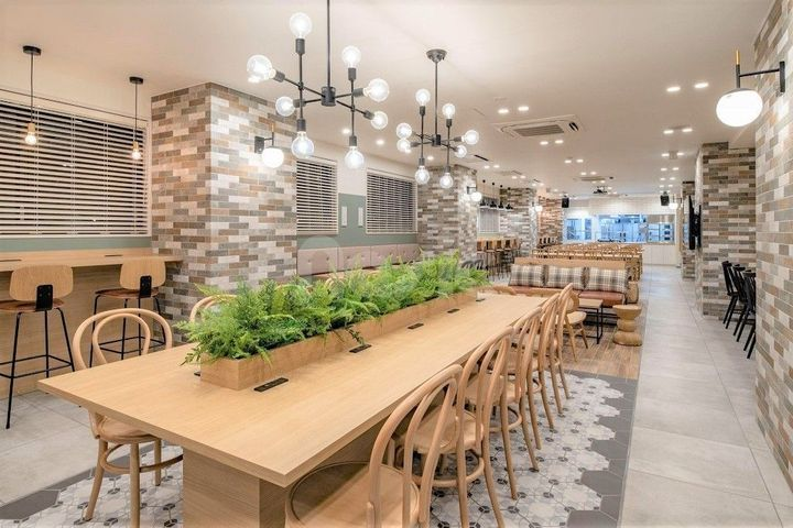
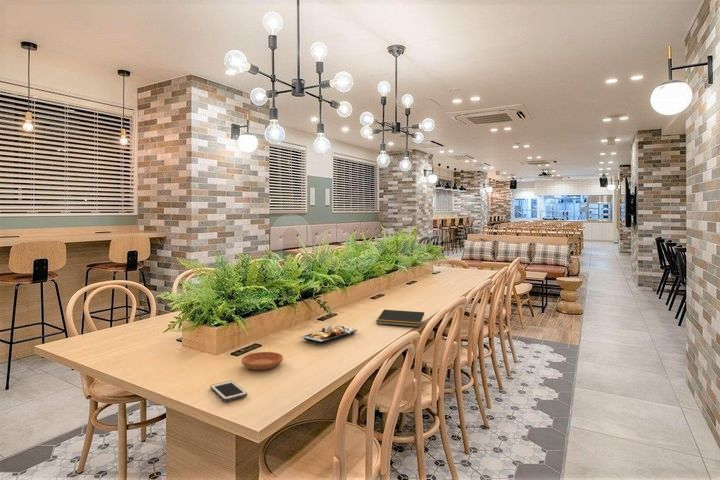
+ plate [299,324,358,345]
+ cell phone [210,380,248,402]
+ notepad [375,309,425,328]
+ saucer [240,351,284,371]
